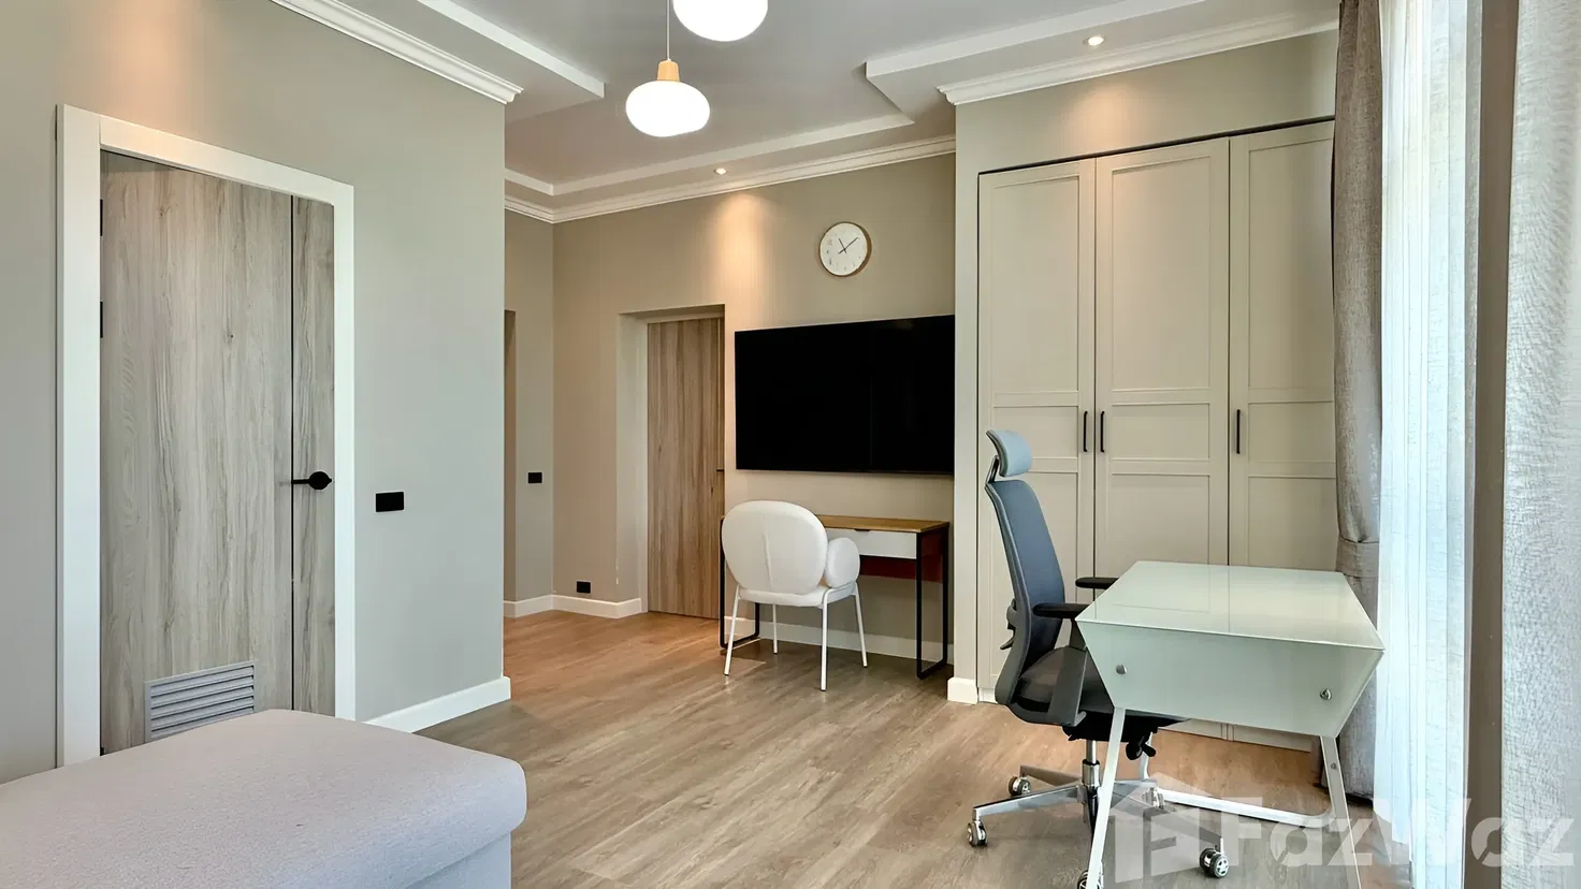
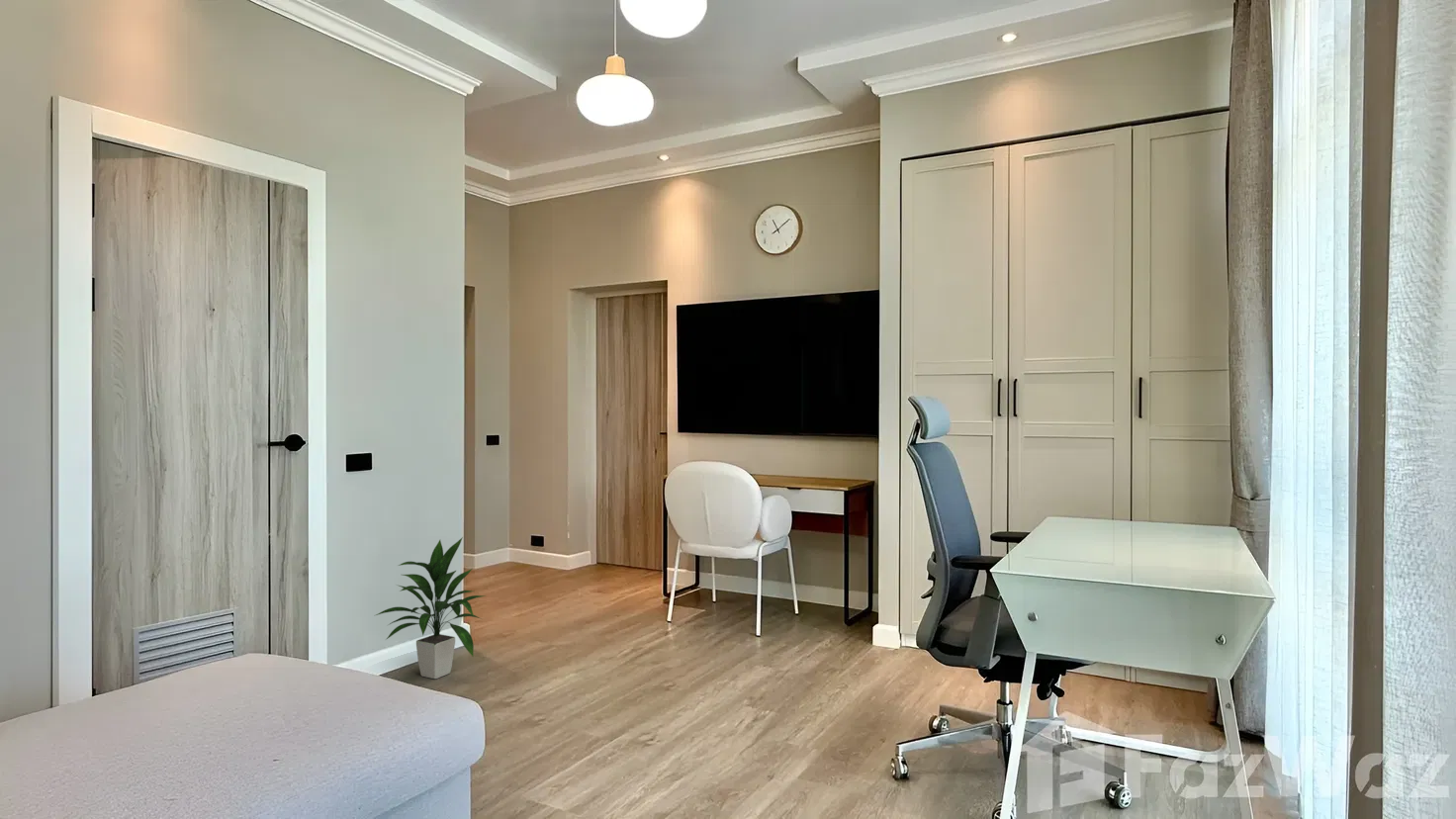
+ indoor plant [375,536,487,680]
